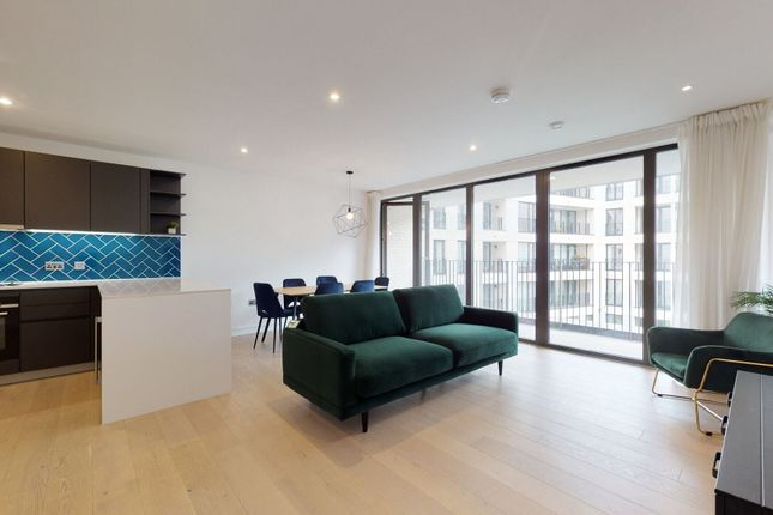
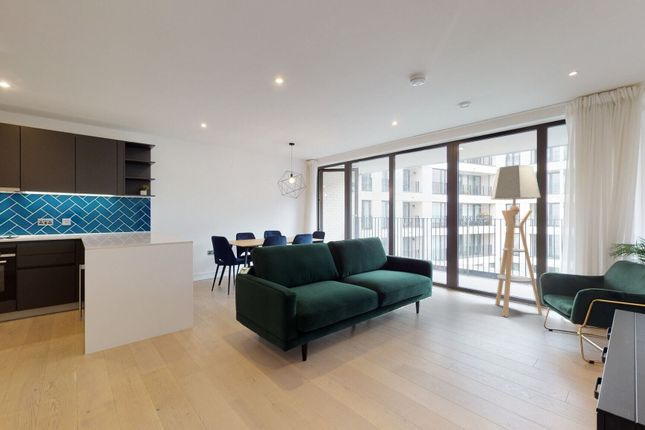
+ floor lamp [490,164,543,318]
